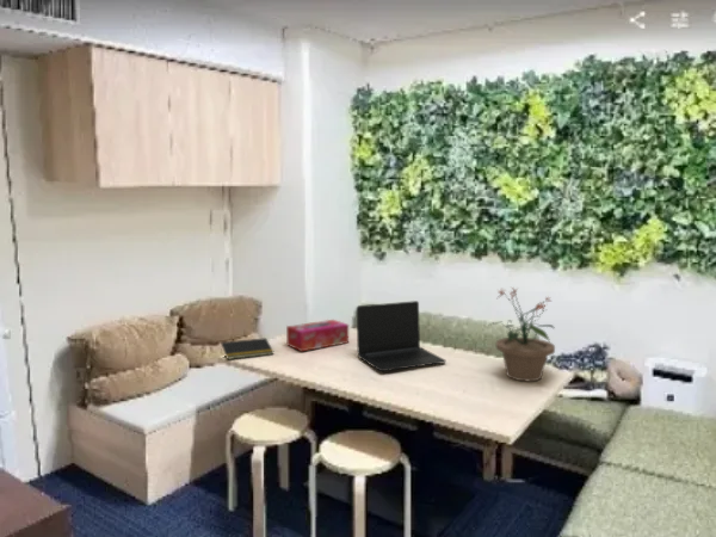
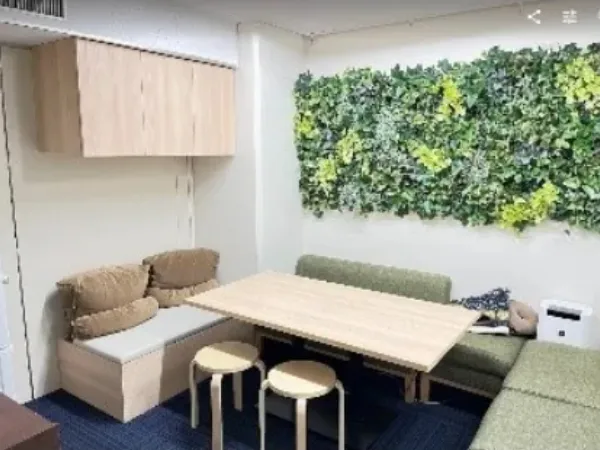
- laptop [356,300,446,372]
- potted plant [487,286,556,383]
- tissue box [285,319,350,352]
- notepad [220,337,274,360]
